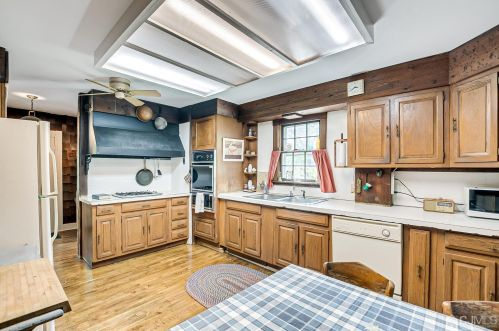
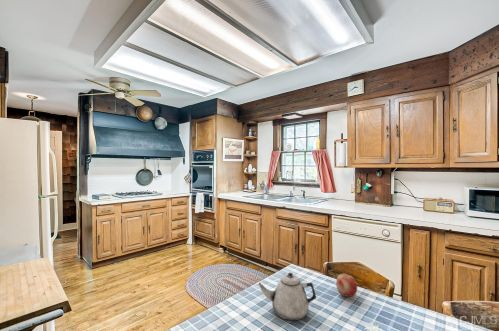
+ fruit [335,273,358,298]
+ teapot [257,272,317,321]
